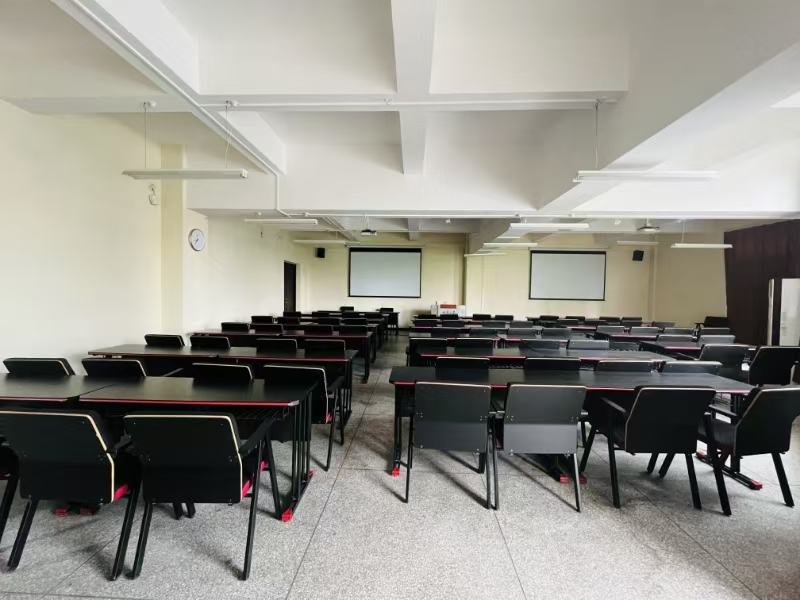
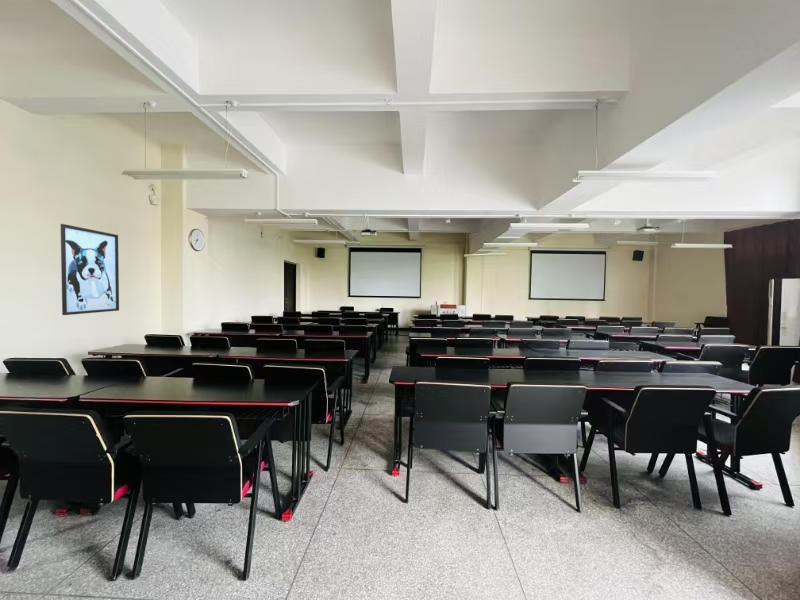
+ wall art [60,223,120,316]
